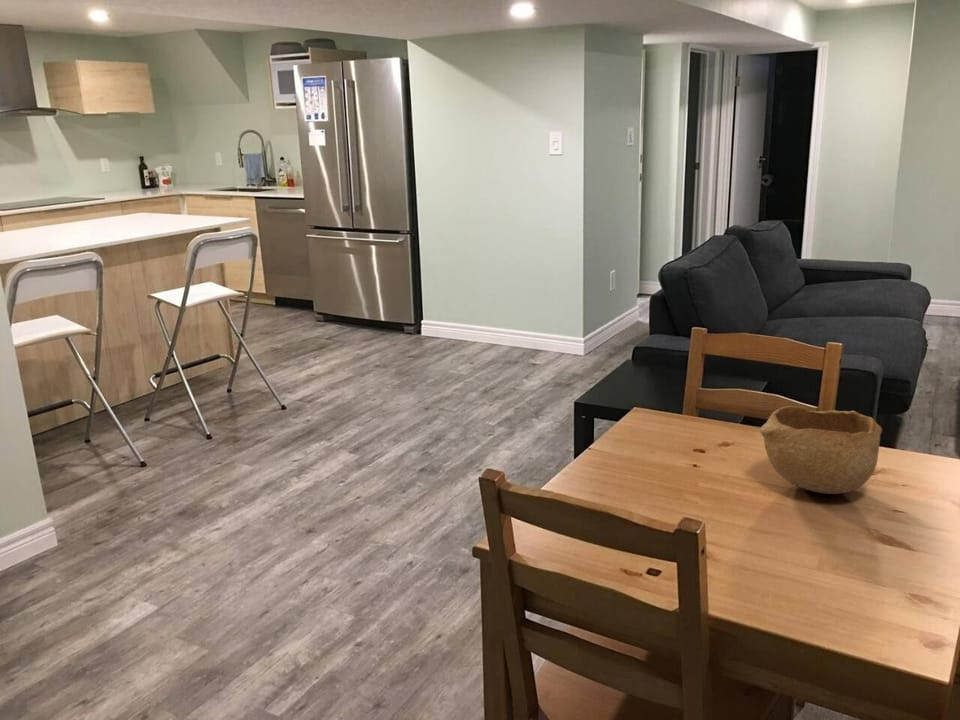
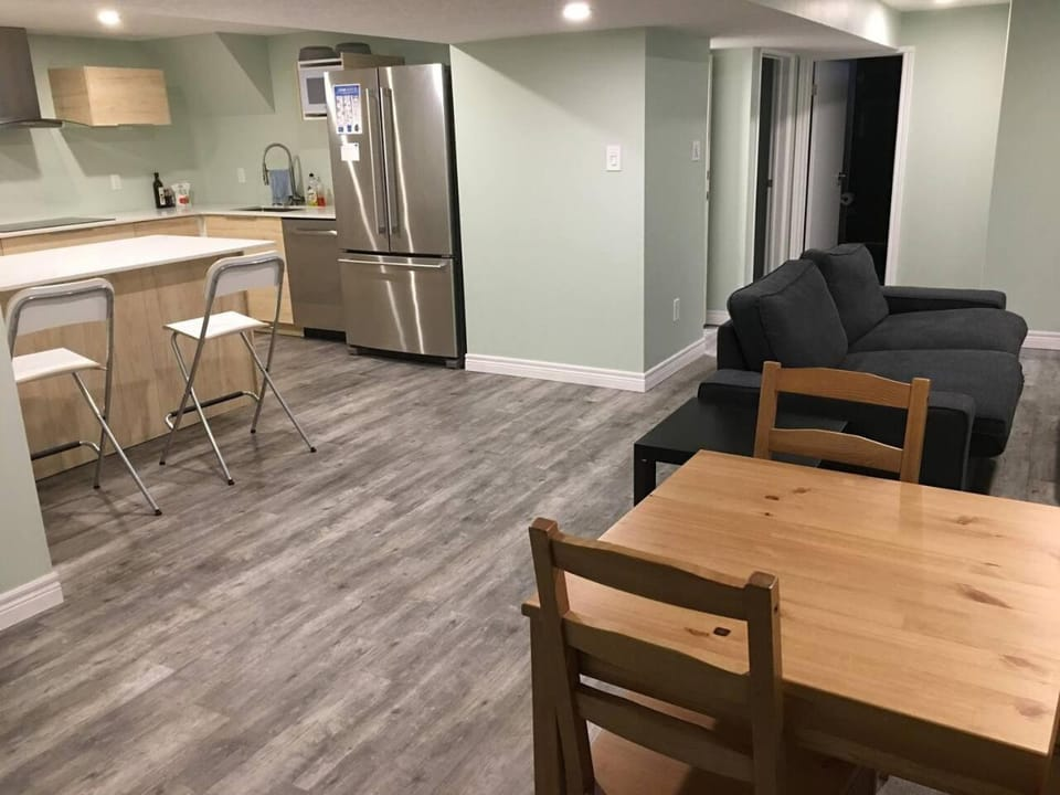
- bowl [759,405,883,495]
